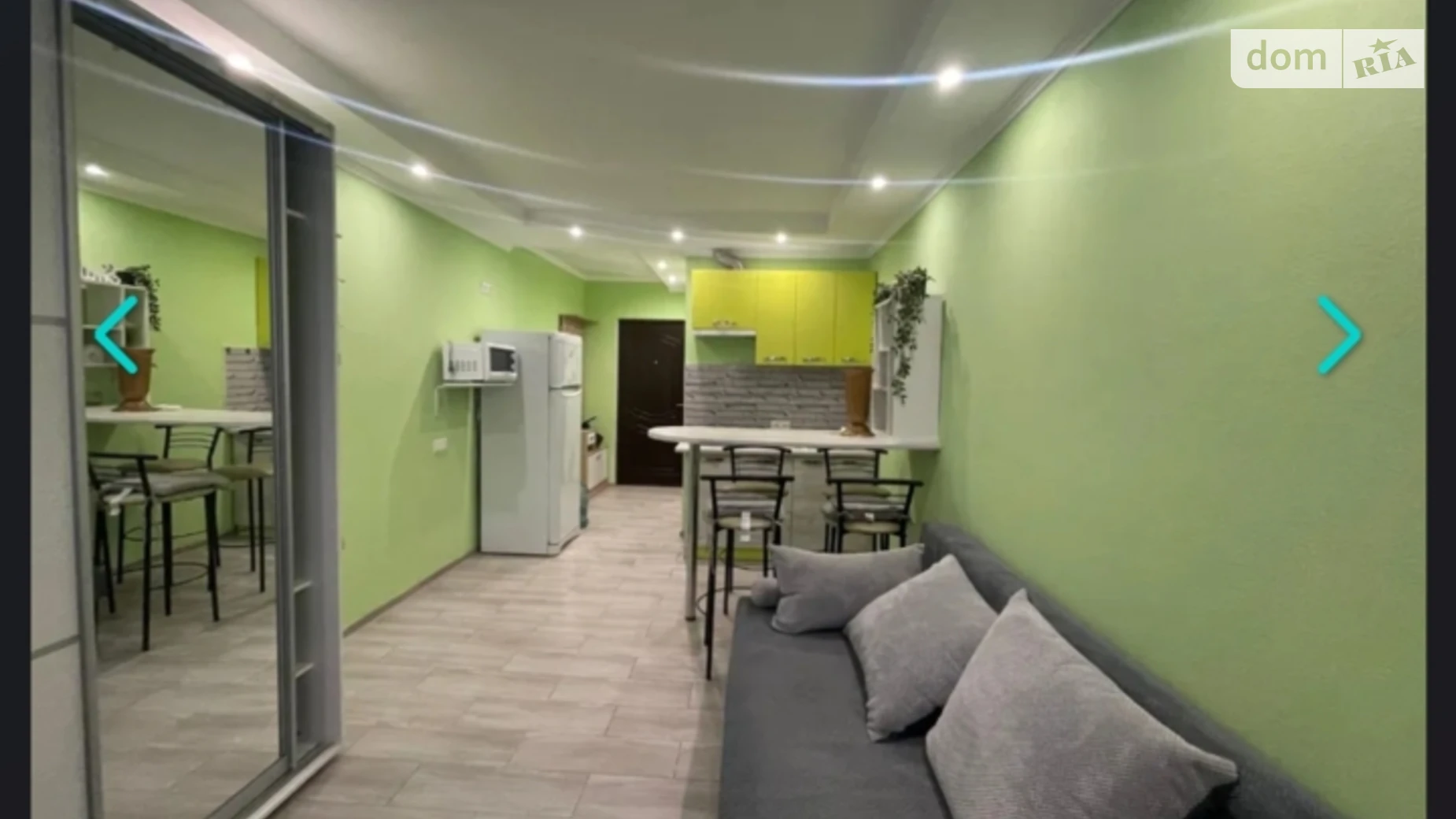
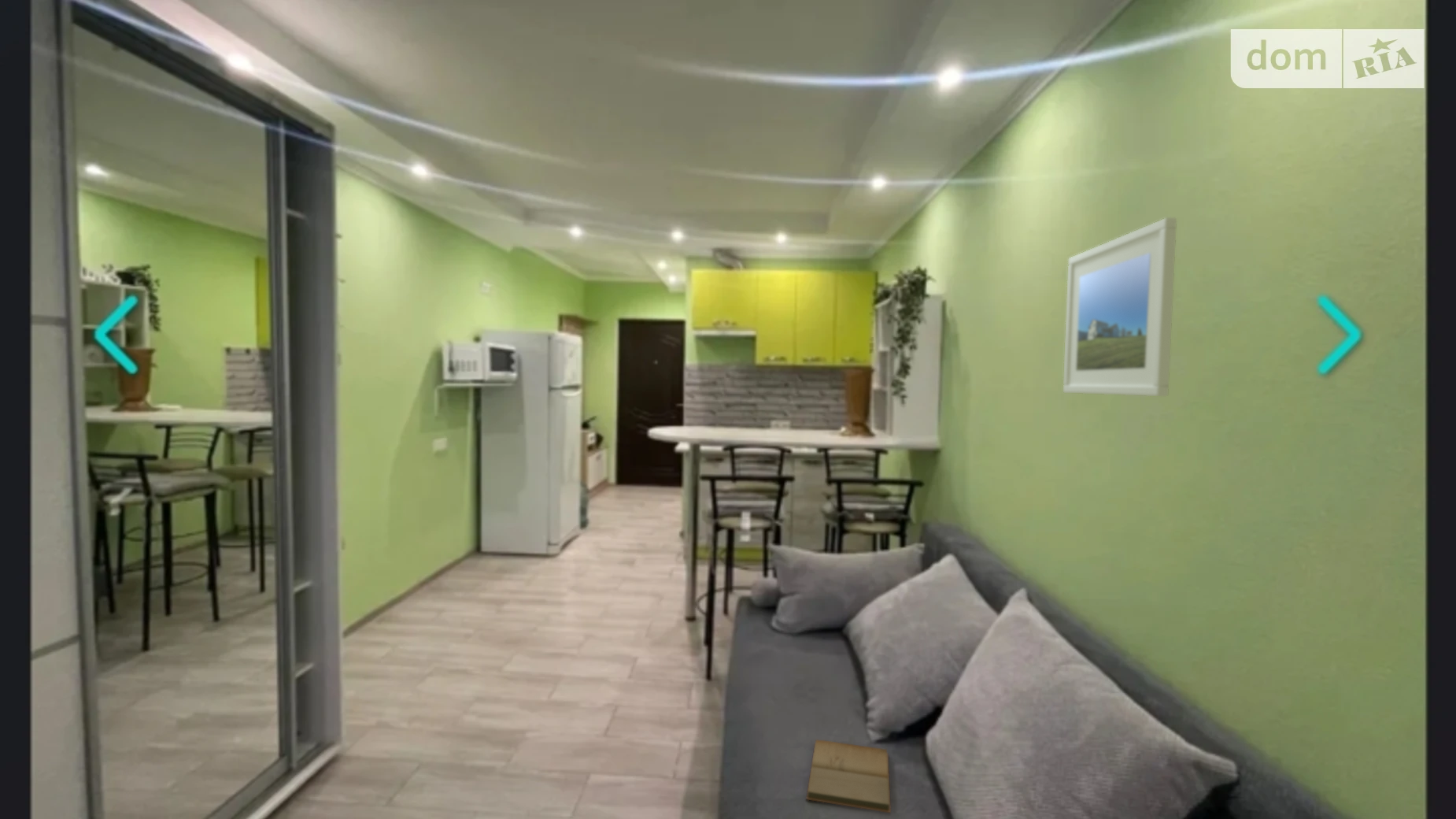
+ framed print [1062,217,1177,397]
+ book [805,739,892,813]
